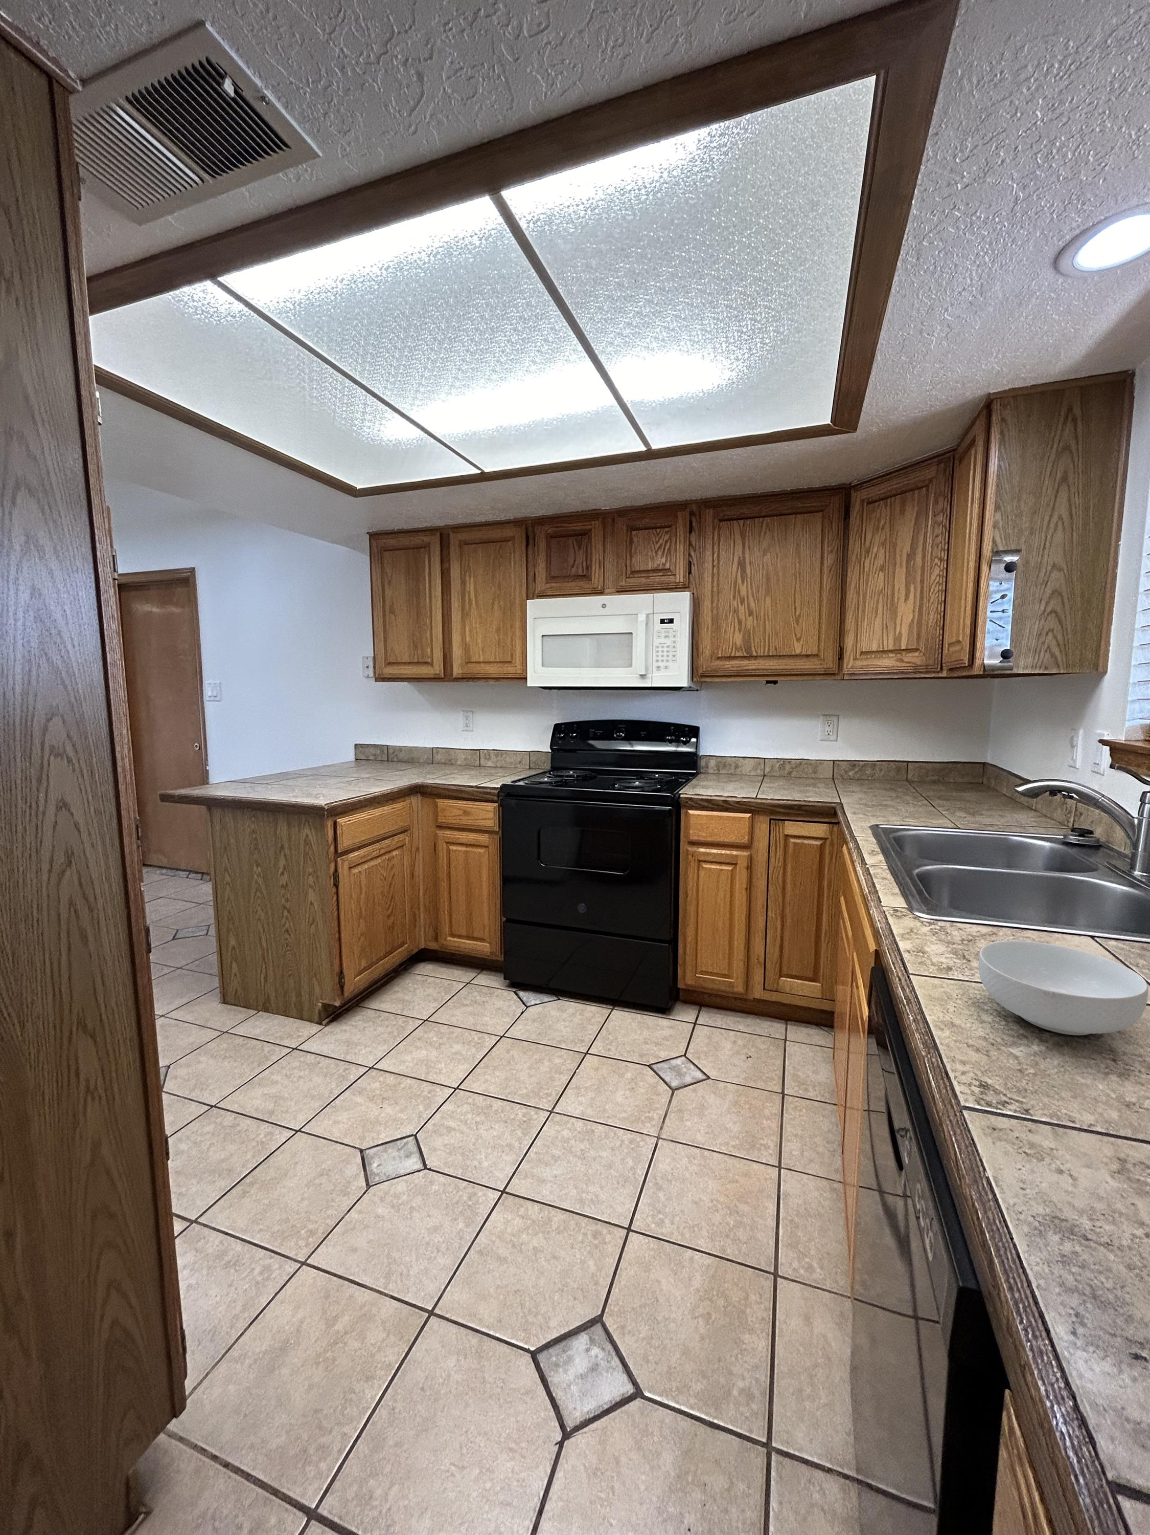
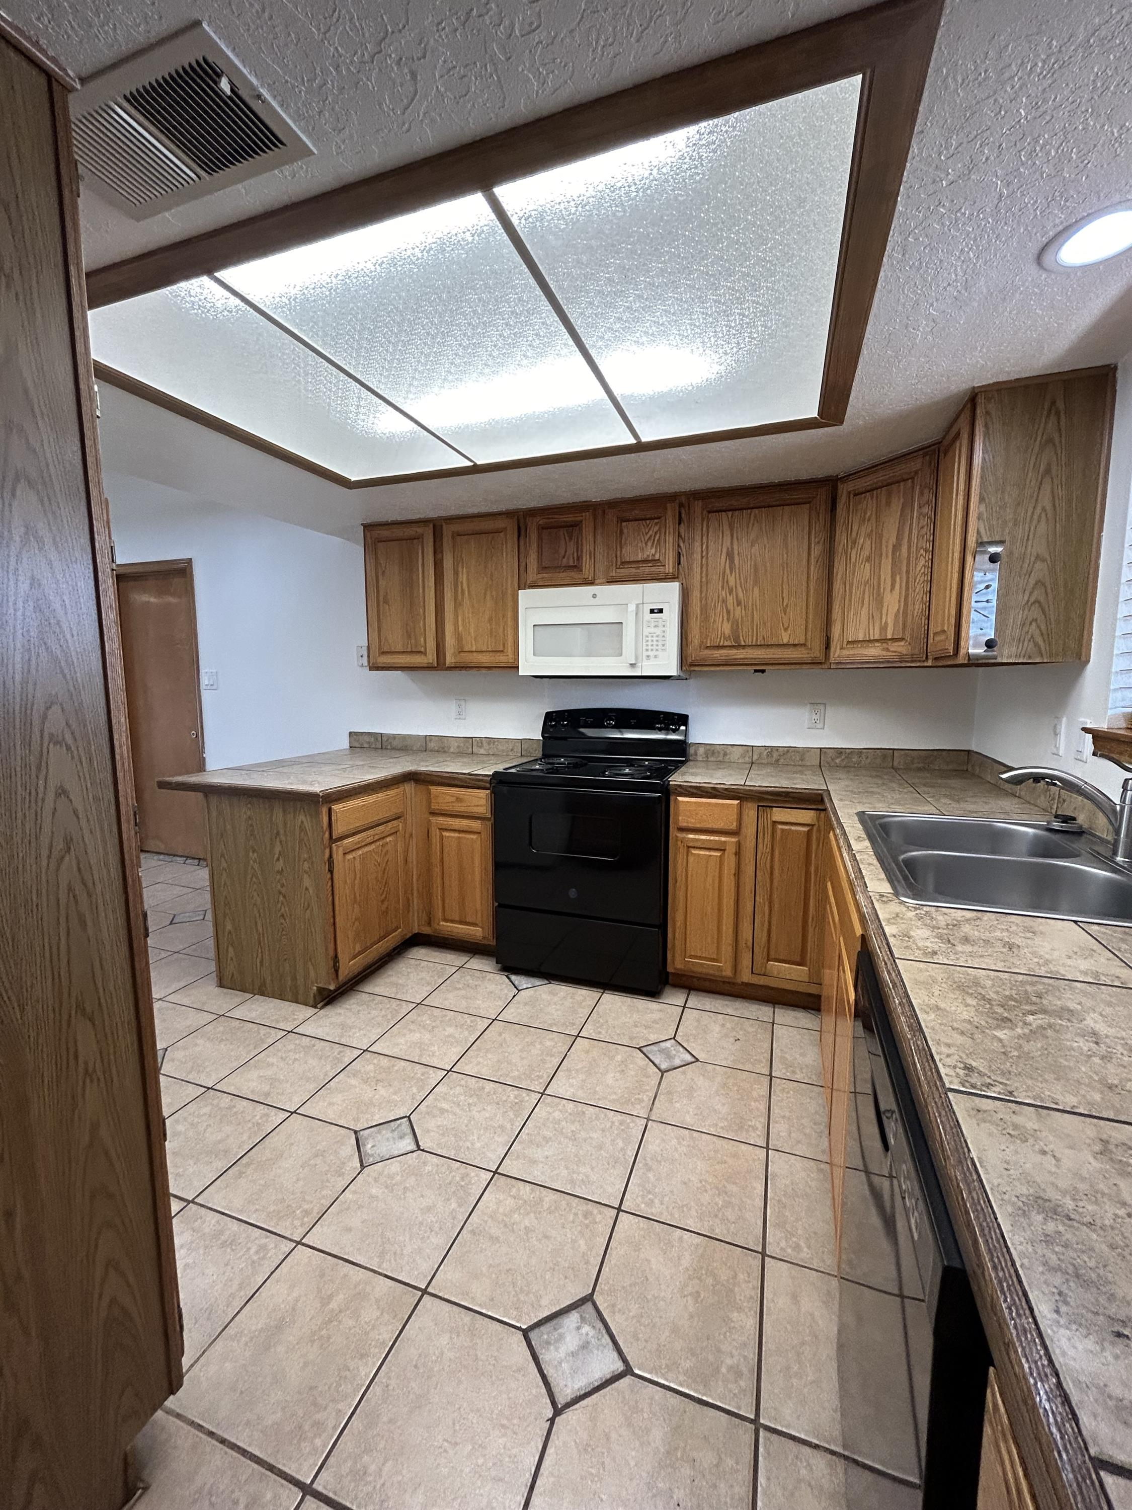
- cereal bowl [978,940,1149,1036]
